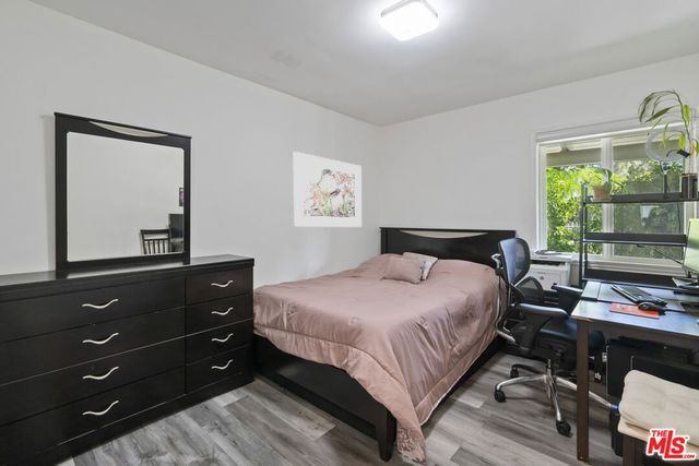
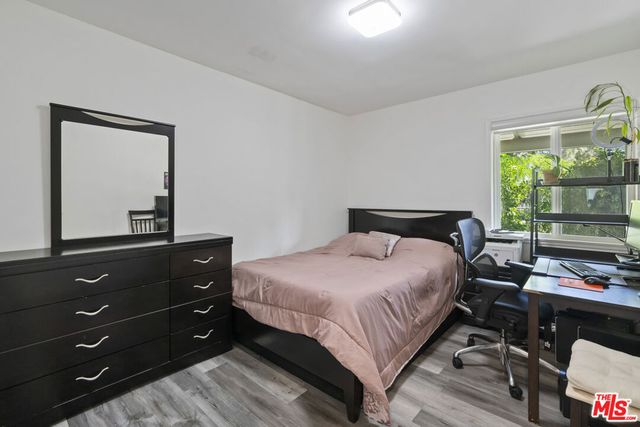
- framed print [293,151,363,228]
